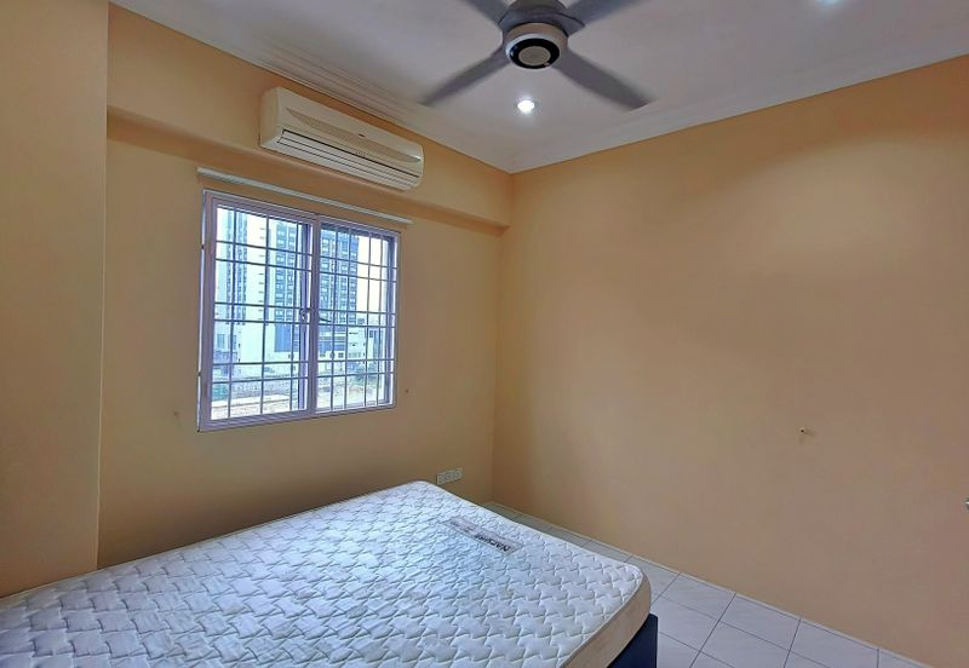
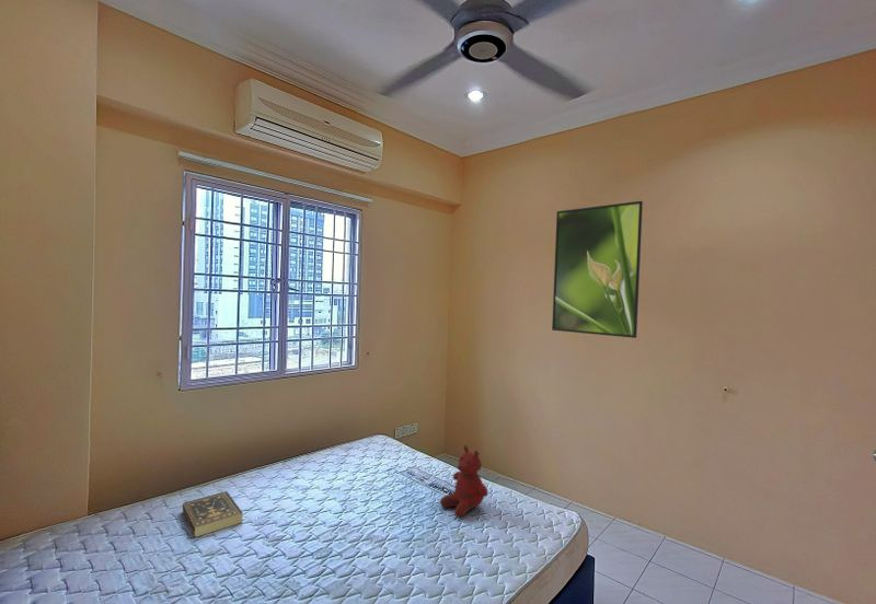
+ book [182,490,244,538]
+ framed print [551,200,644,339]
+ teddy bear [439,444,489,518]
